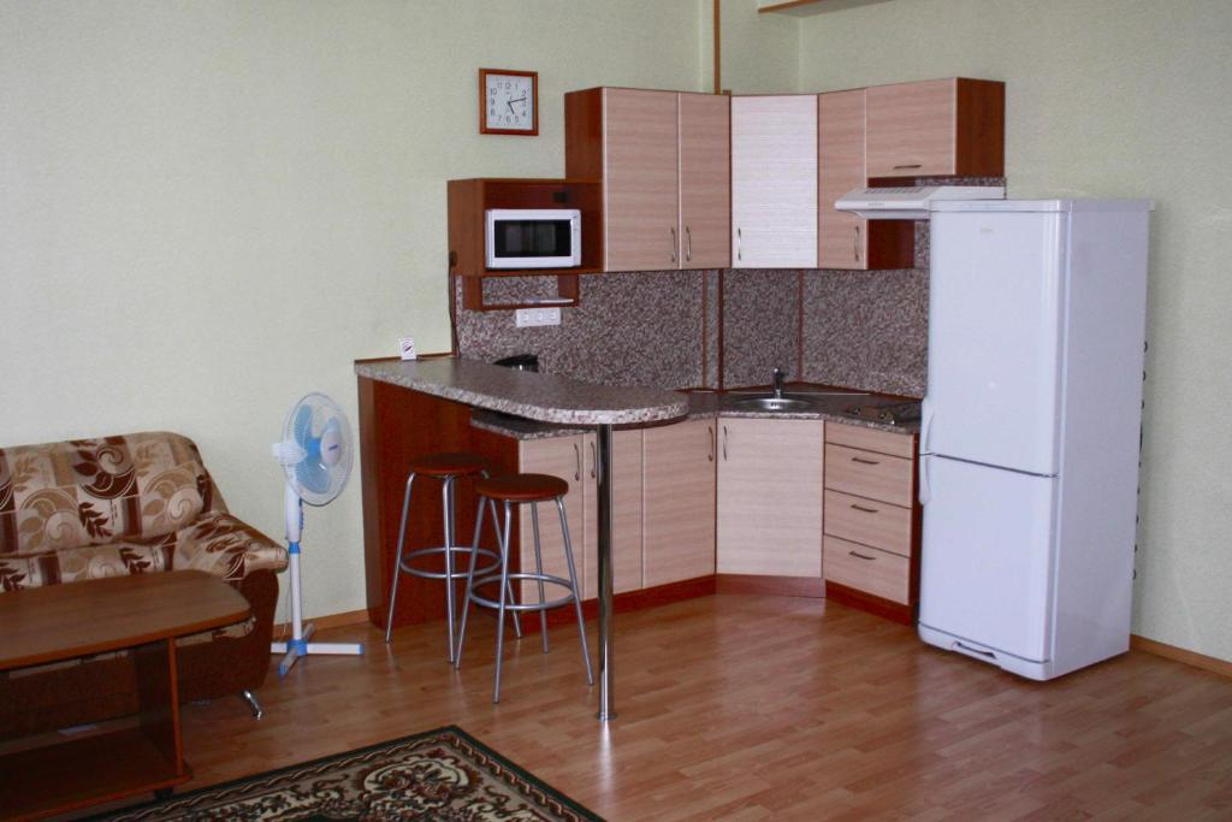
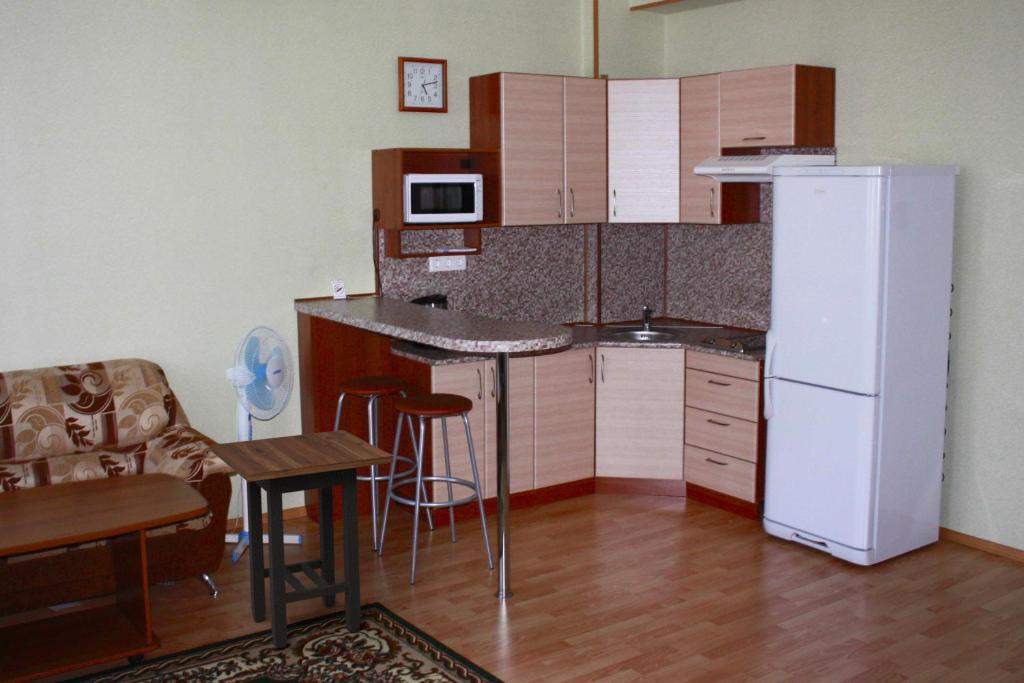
+ side table [210,429,394,650]
